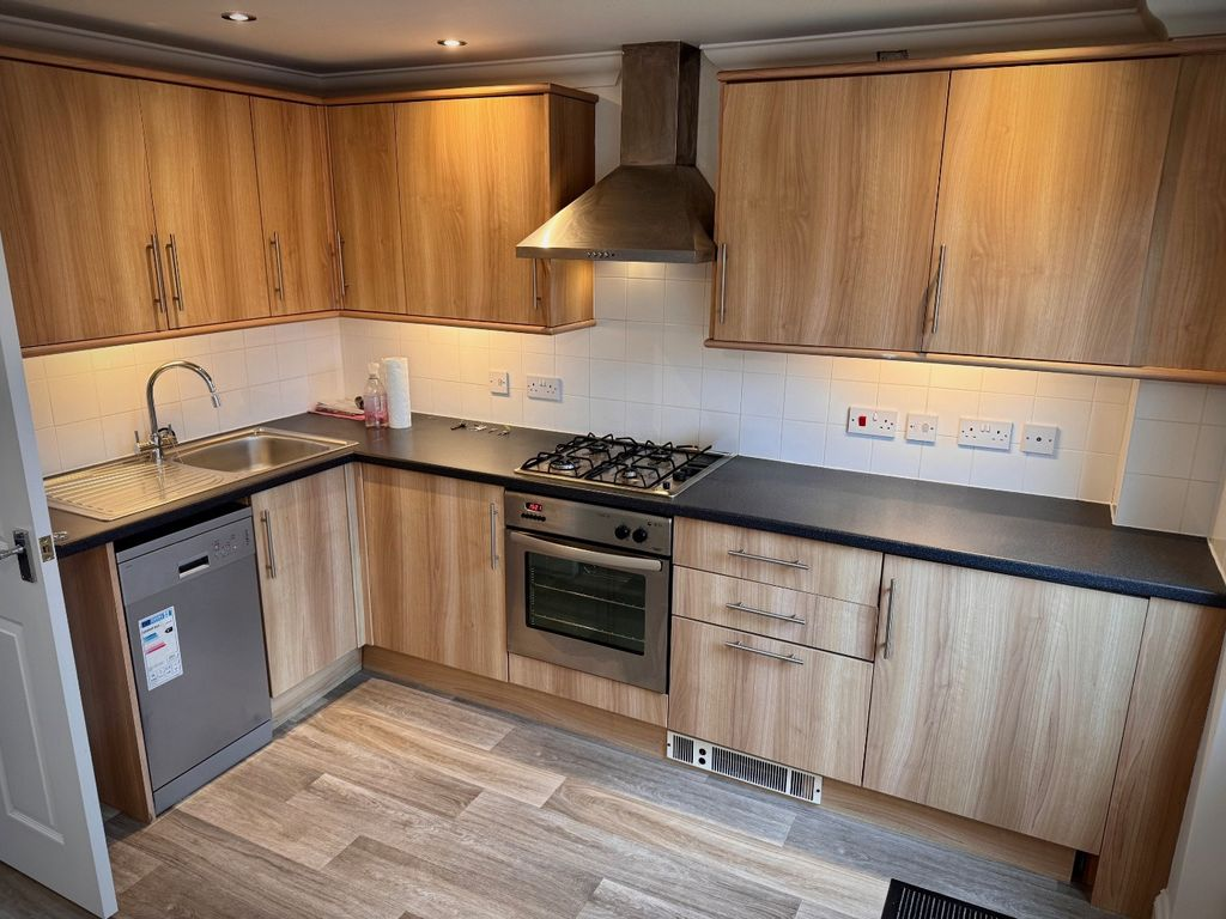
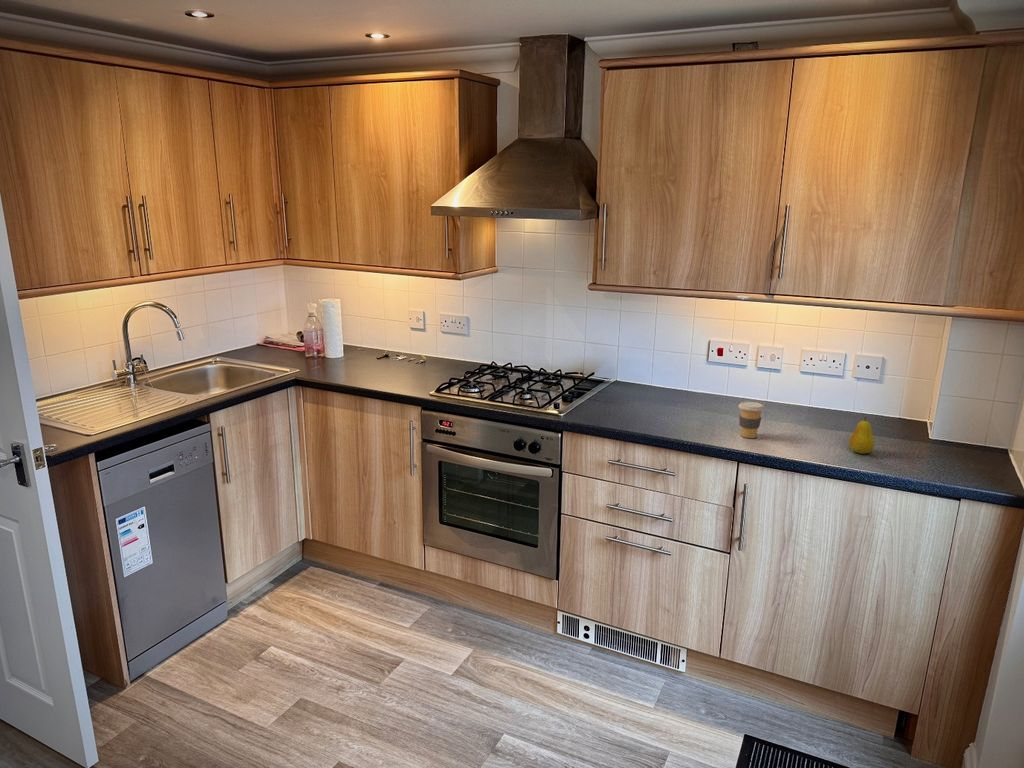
+ fruit [848,415,876,455]
+ coffee cup [738,401,765,439]
